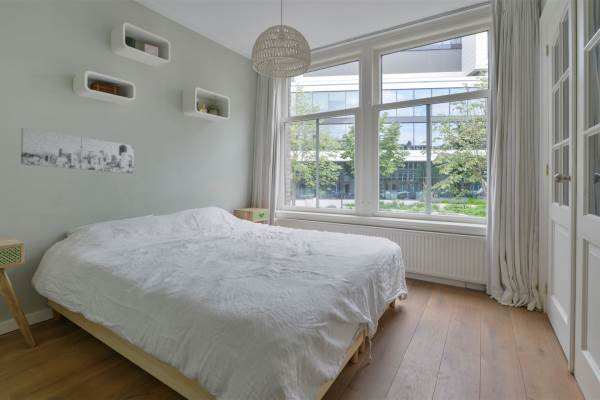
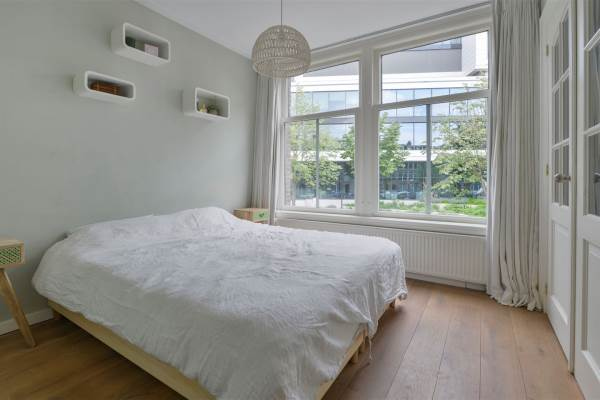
- wall art [20,127,135,175]
